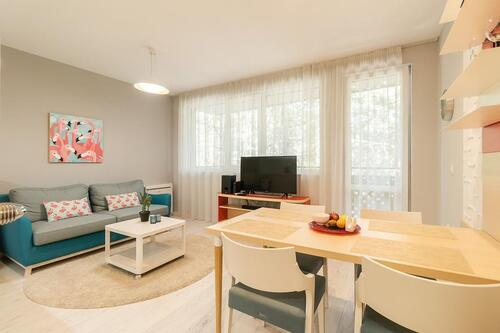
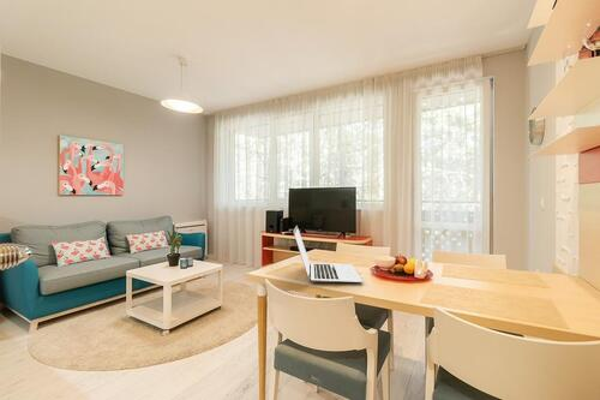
+ laptop [293,225,364,283]
